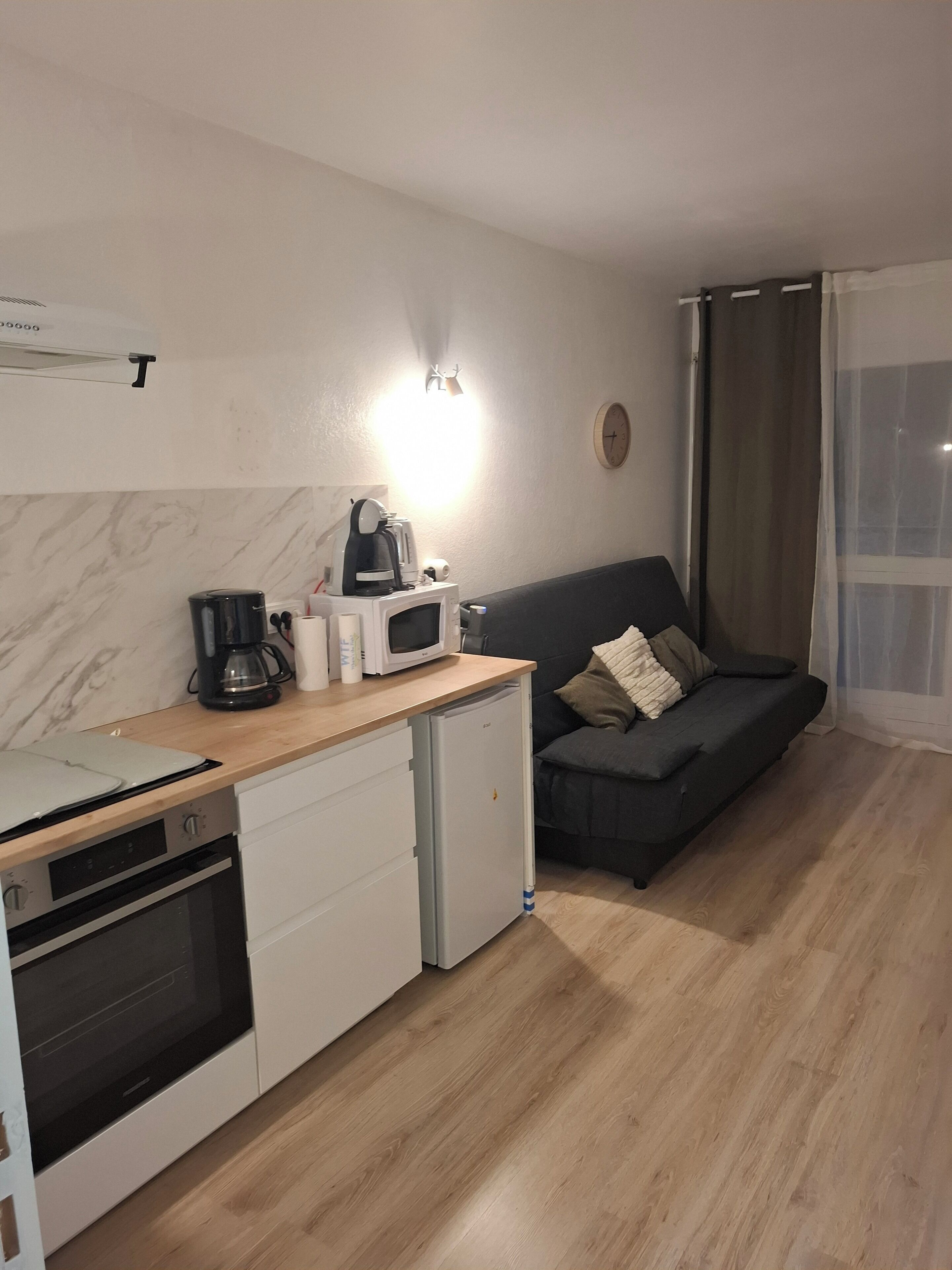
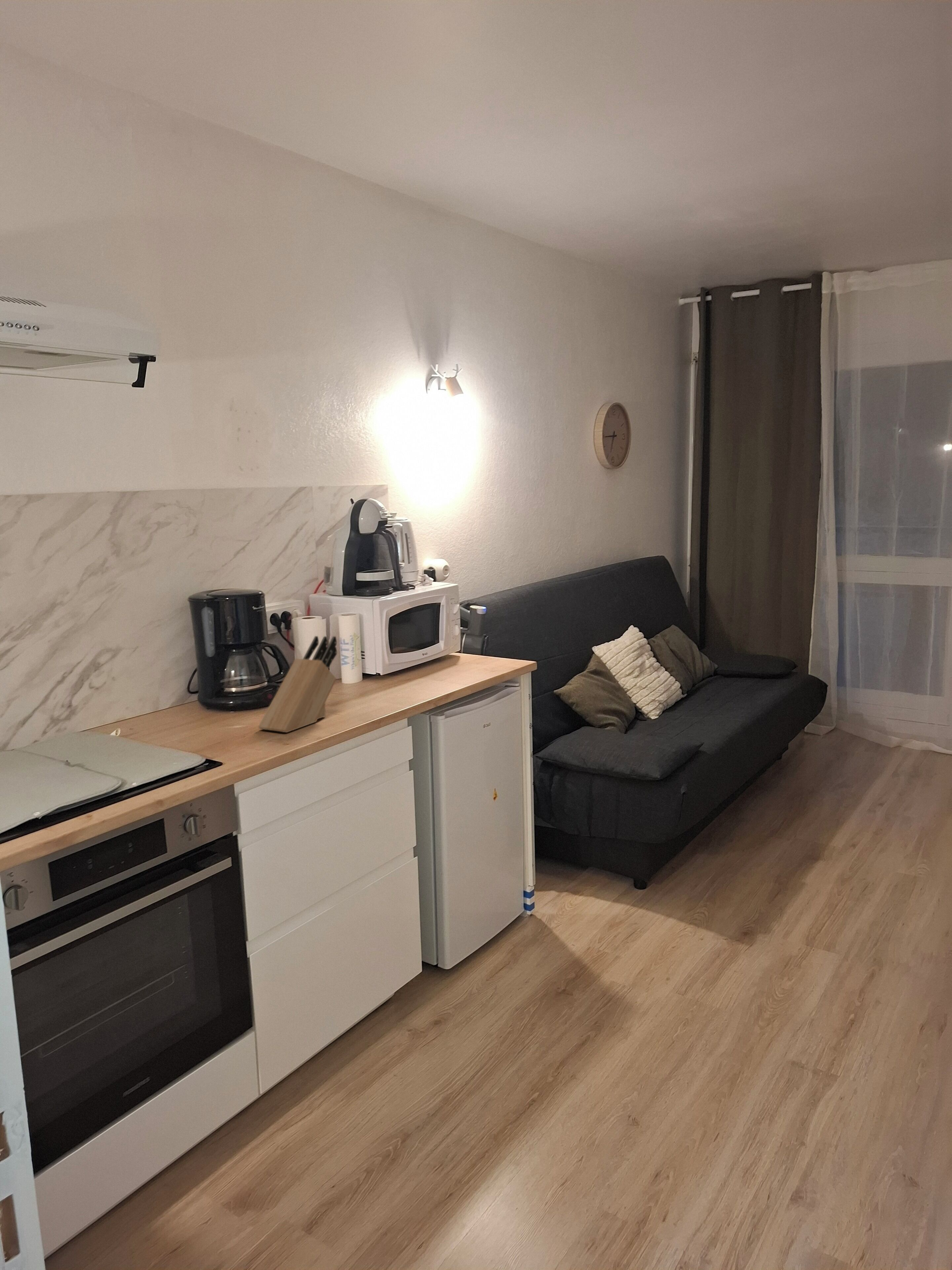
+ knife block [258,636,337,733]
